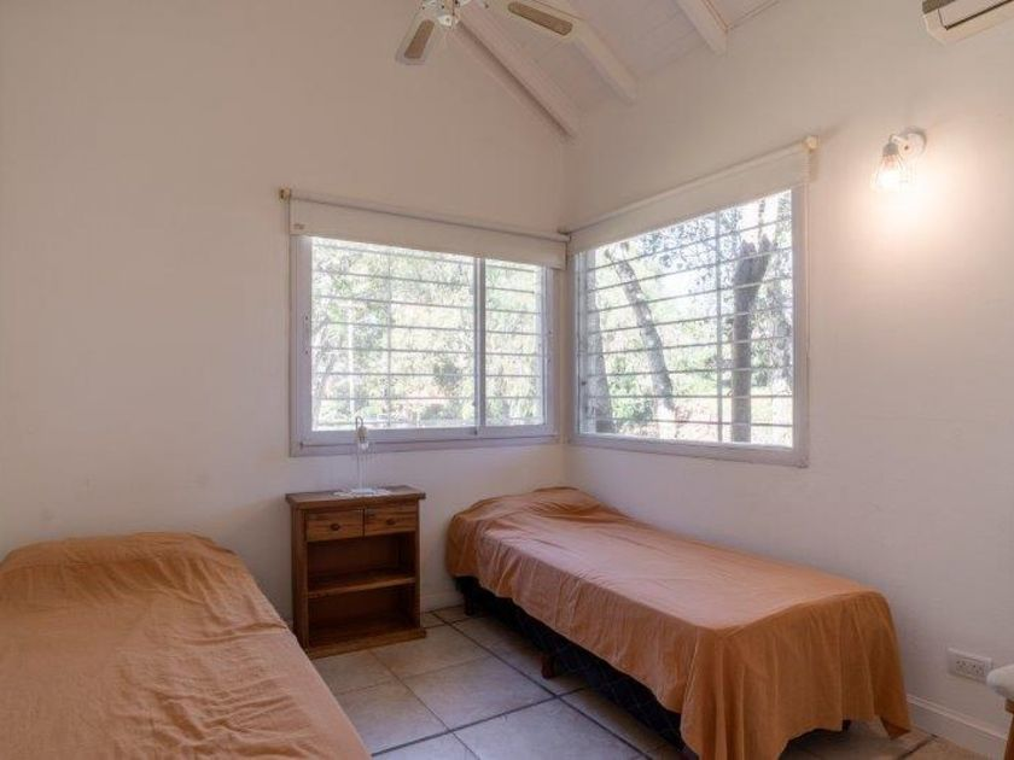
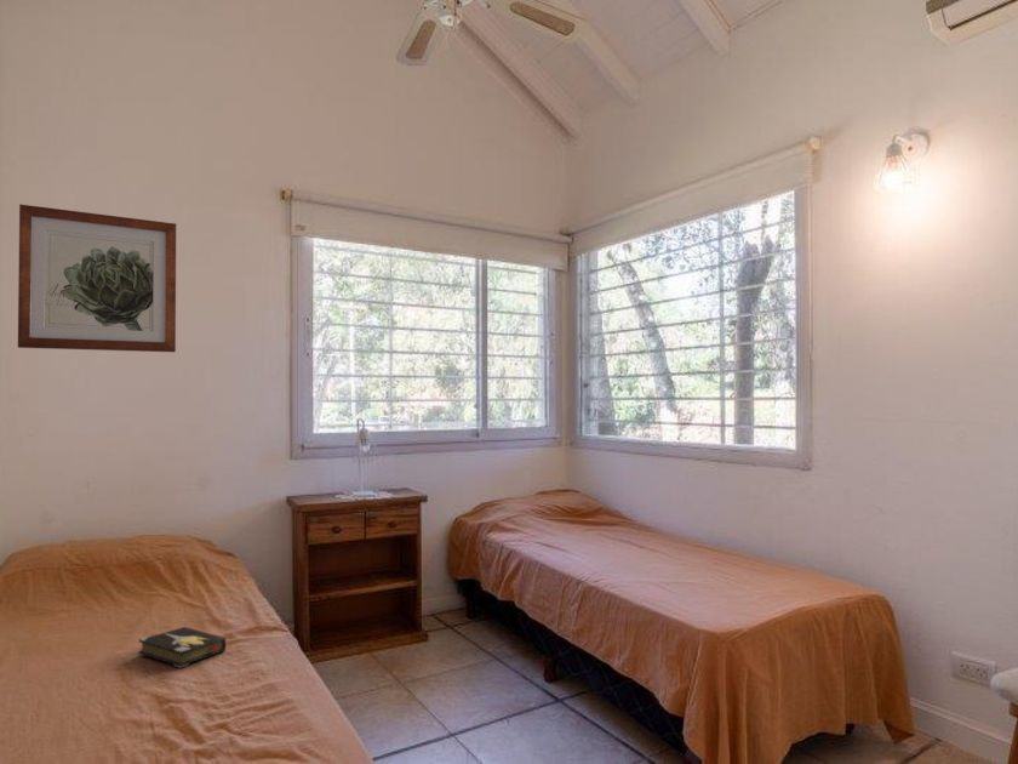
+ hardback book [137,626,227,669]
+ wall art [17,203,177,353]
